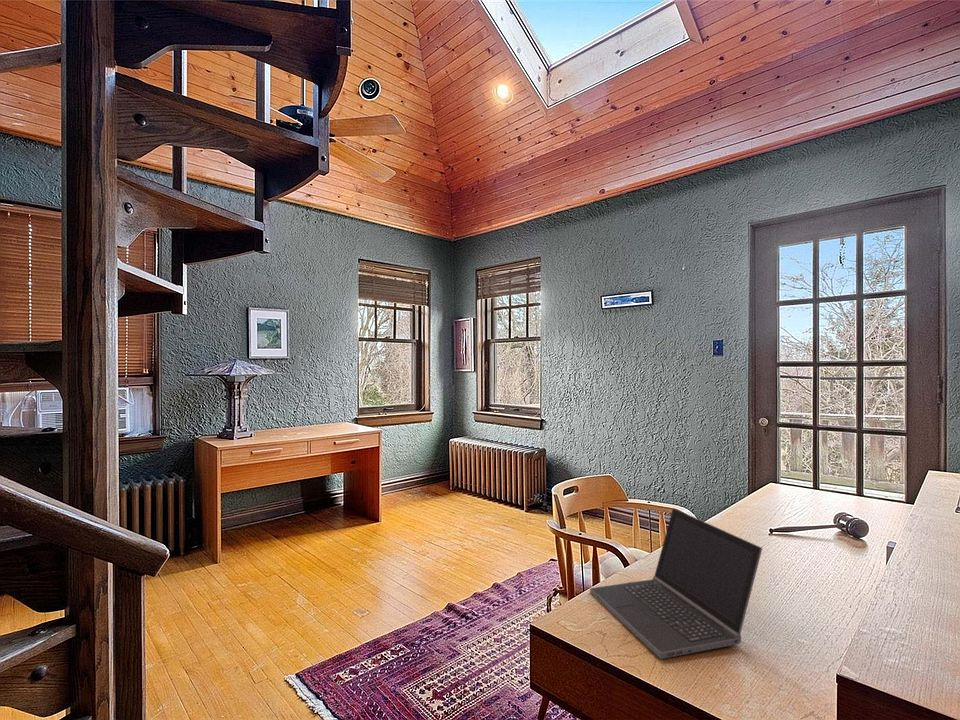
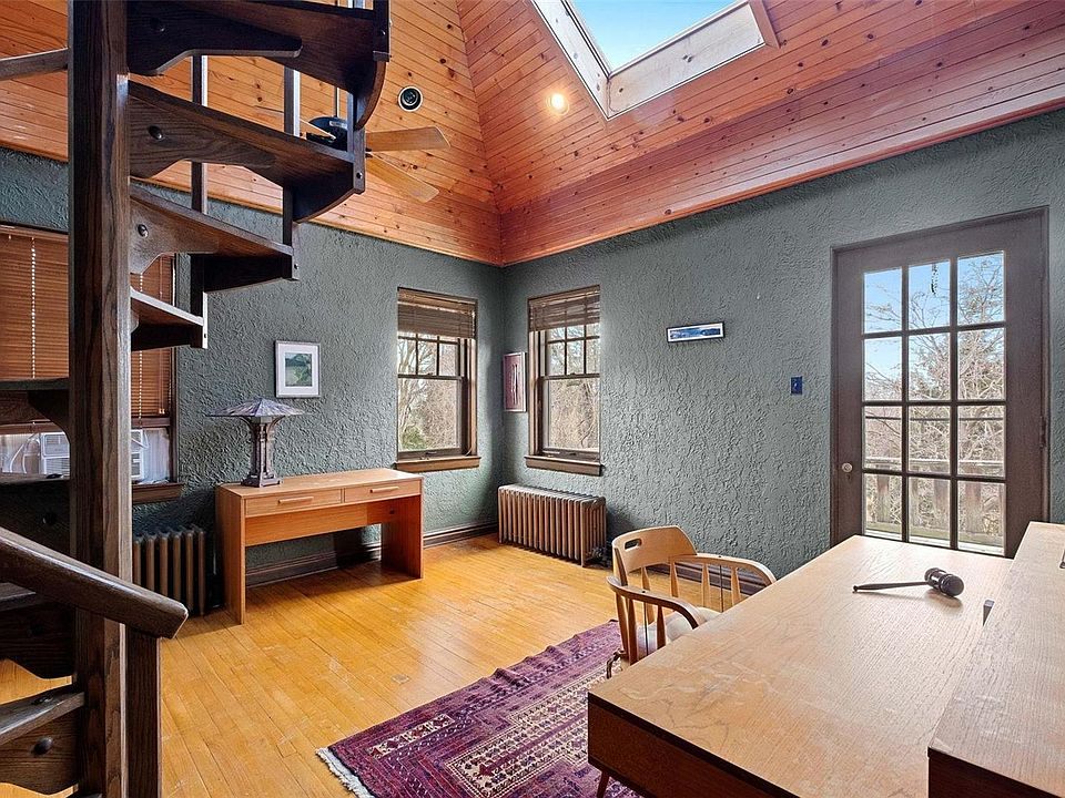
- laptop computer [589,507,763,660]
